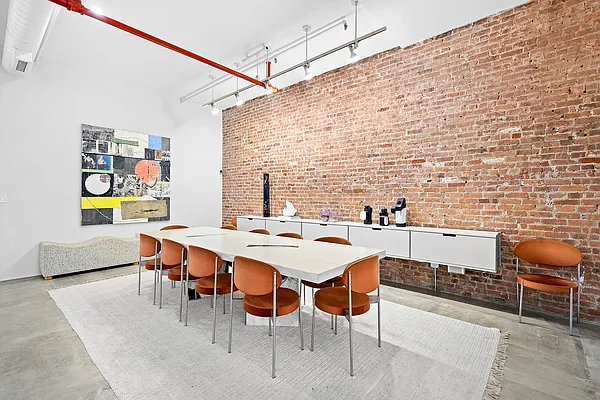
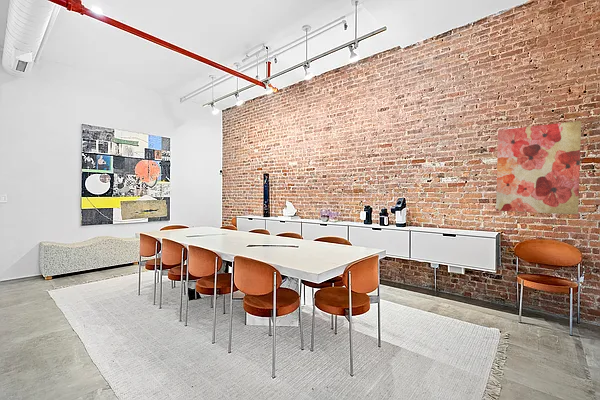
+ wall art [495,120,582,215]
